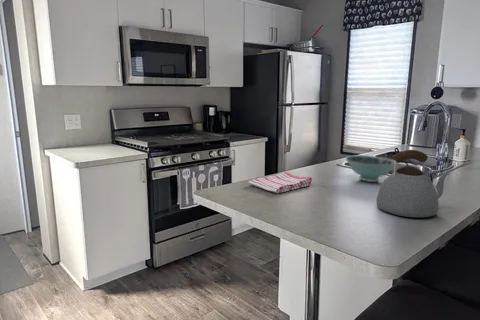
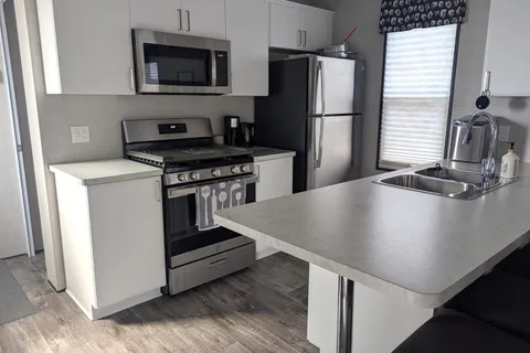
- dish towel [248,171,313,194]
- bowl [344,154,399,183]
- kettle [375,149,451,218]
